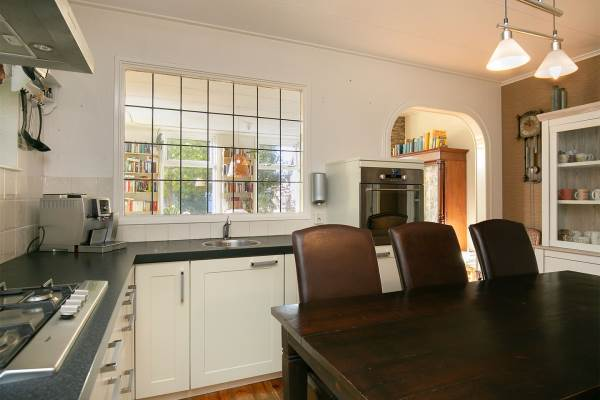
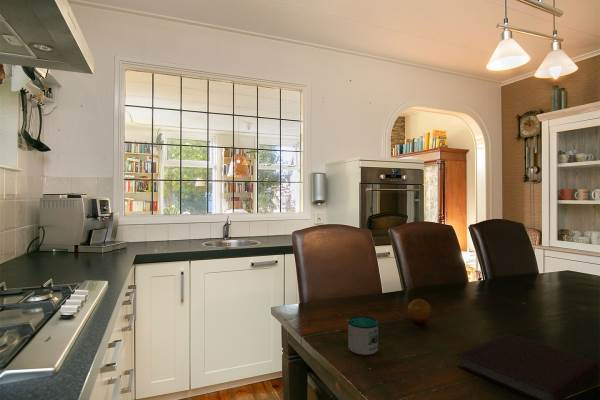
+ mug [346,315,380,356]
+ notebook [456,333,600,400]
+ fruit [407,298,432,326]
